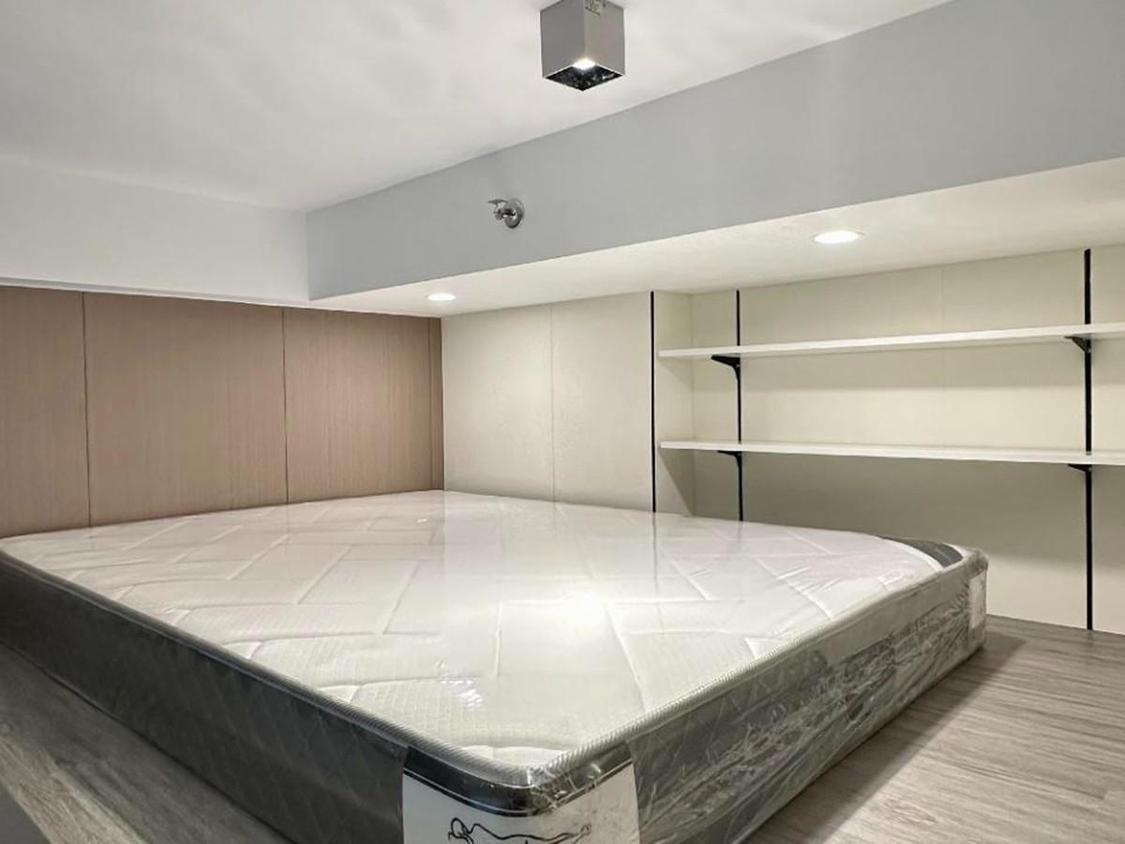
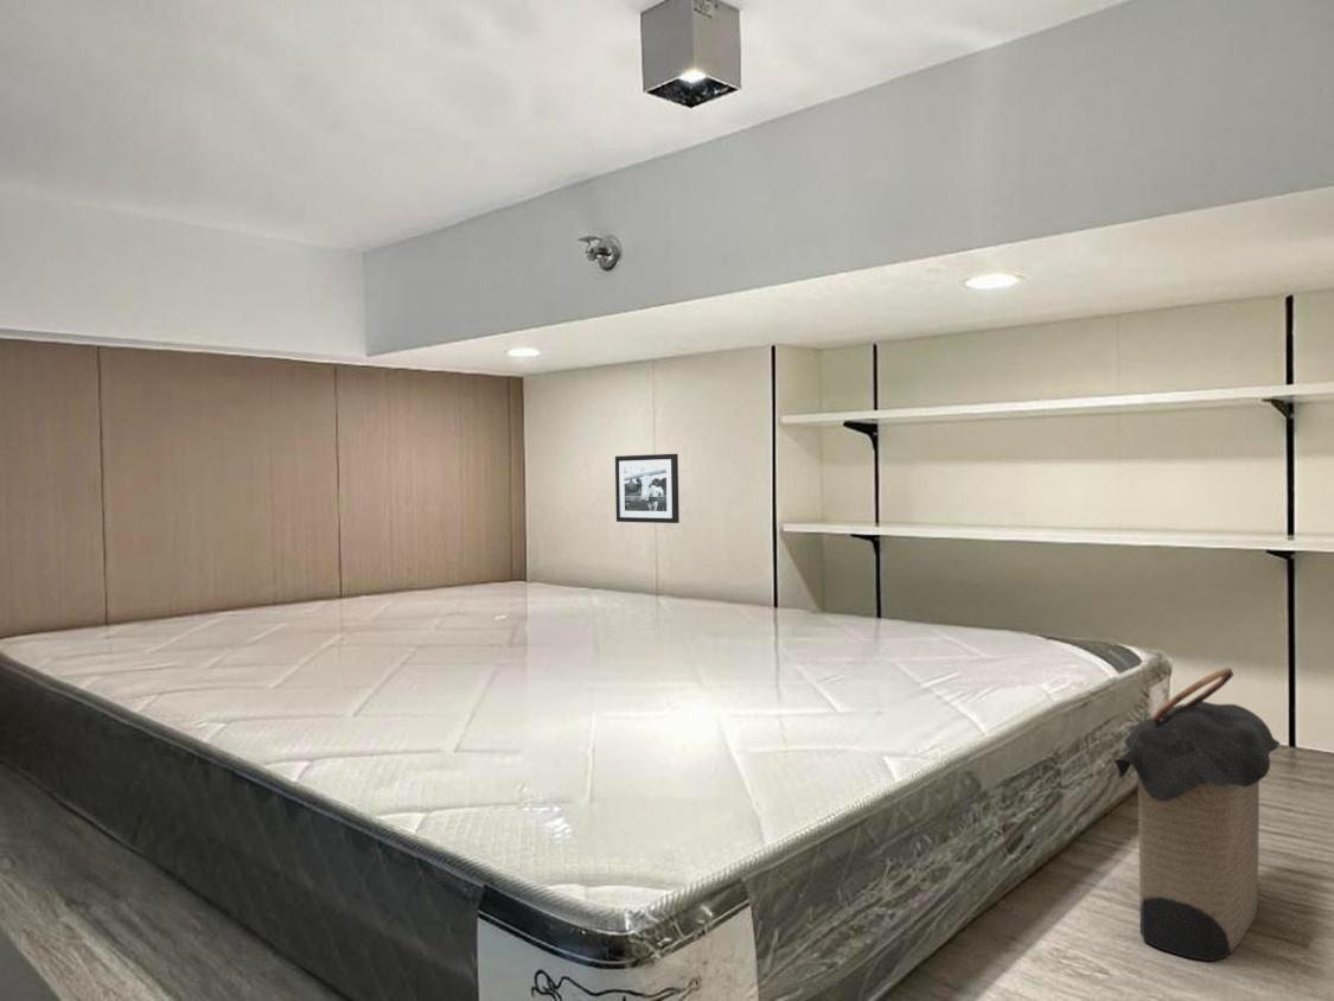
+ laundry hamper [1112,667,1282,962]
+ picture frame [614,453,681,524]
